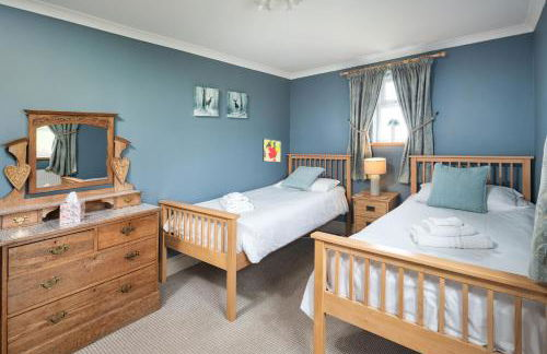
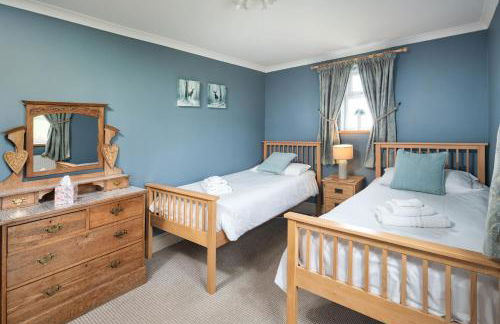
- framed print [261,138,282,164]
